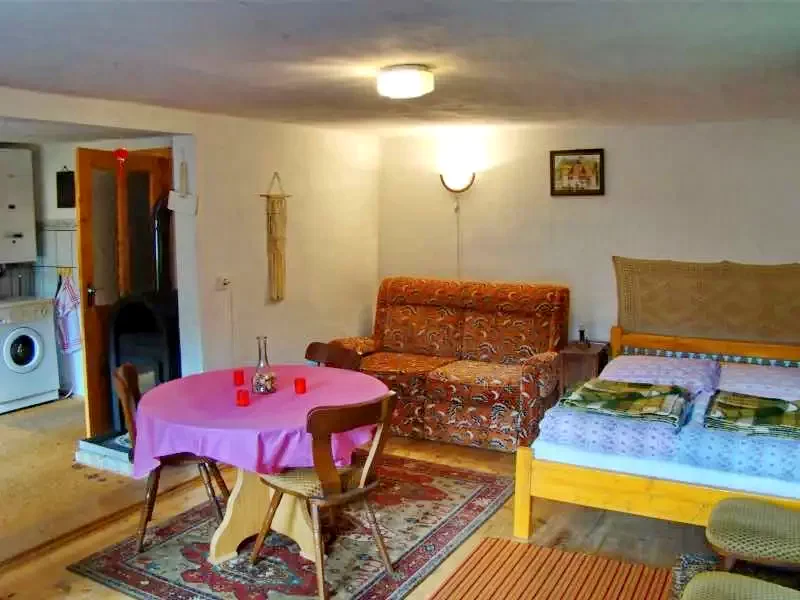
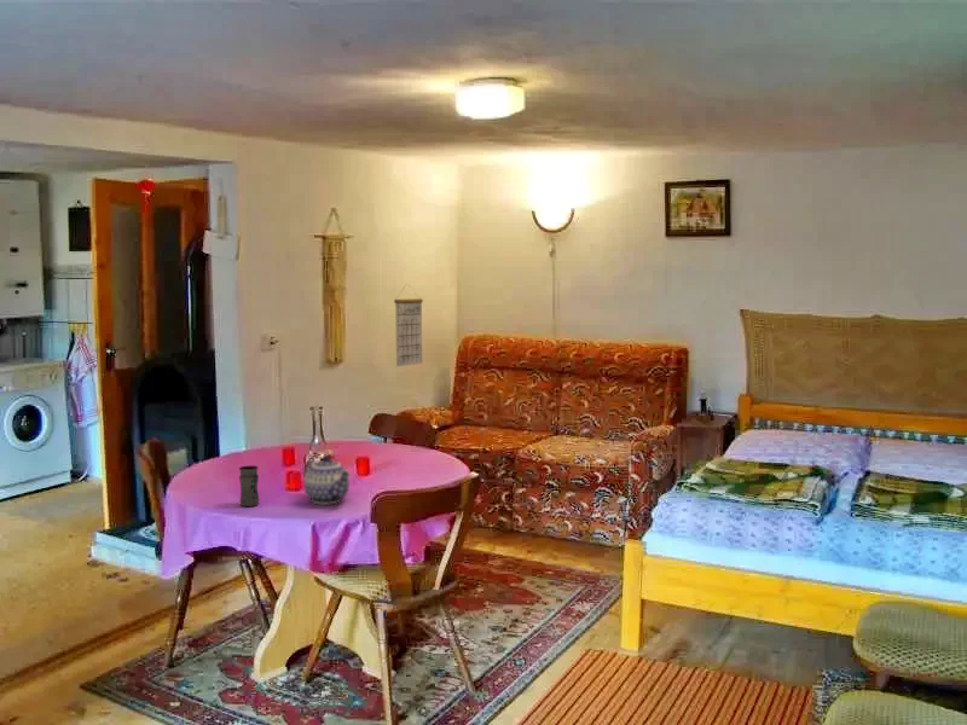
+ jar [238,465,260,507]
+ teapot [302,454,352,506]
+ calendar [393,283,424,367]
